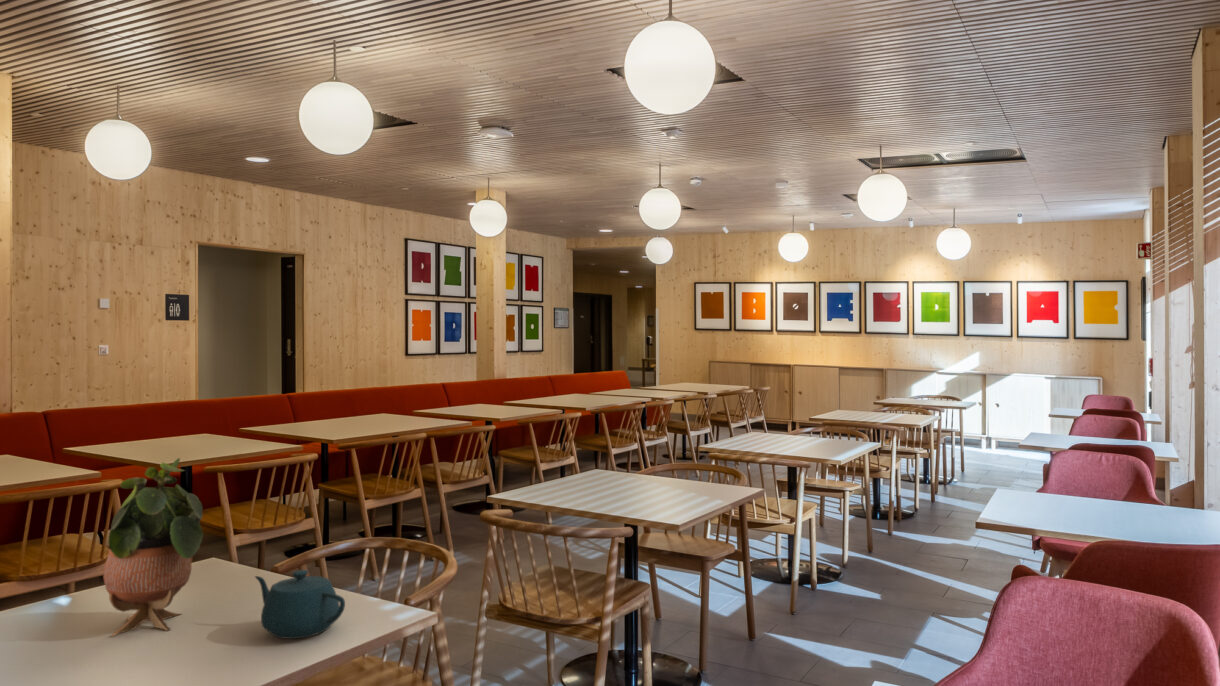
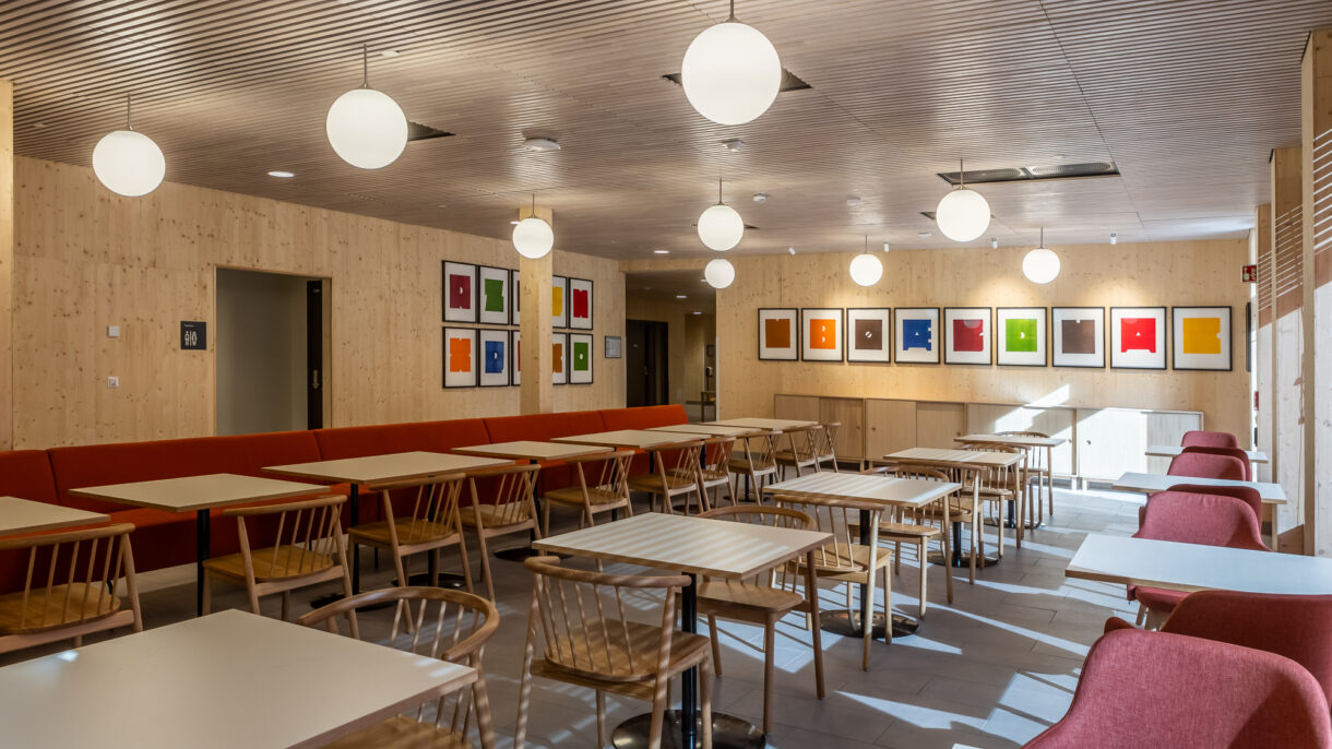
- teapot [254,569,346,640]
- potted plant [102,457,204,637]
